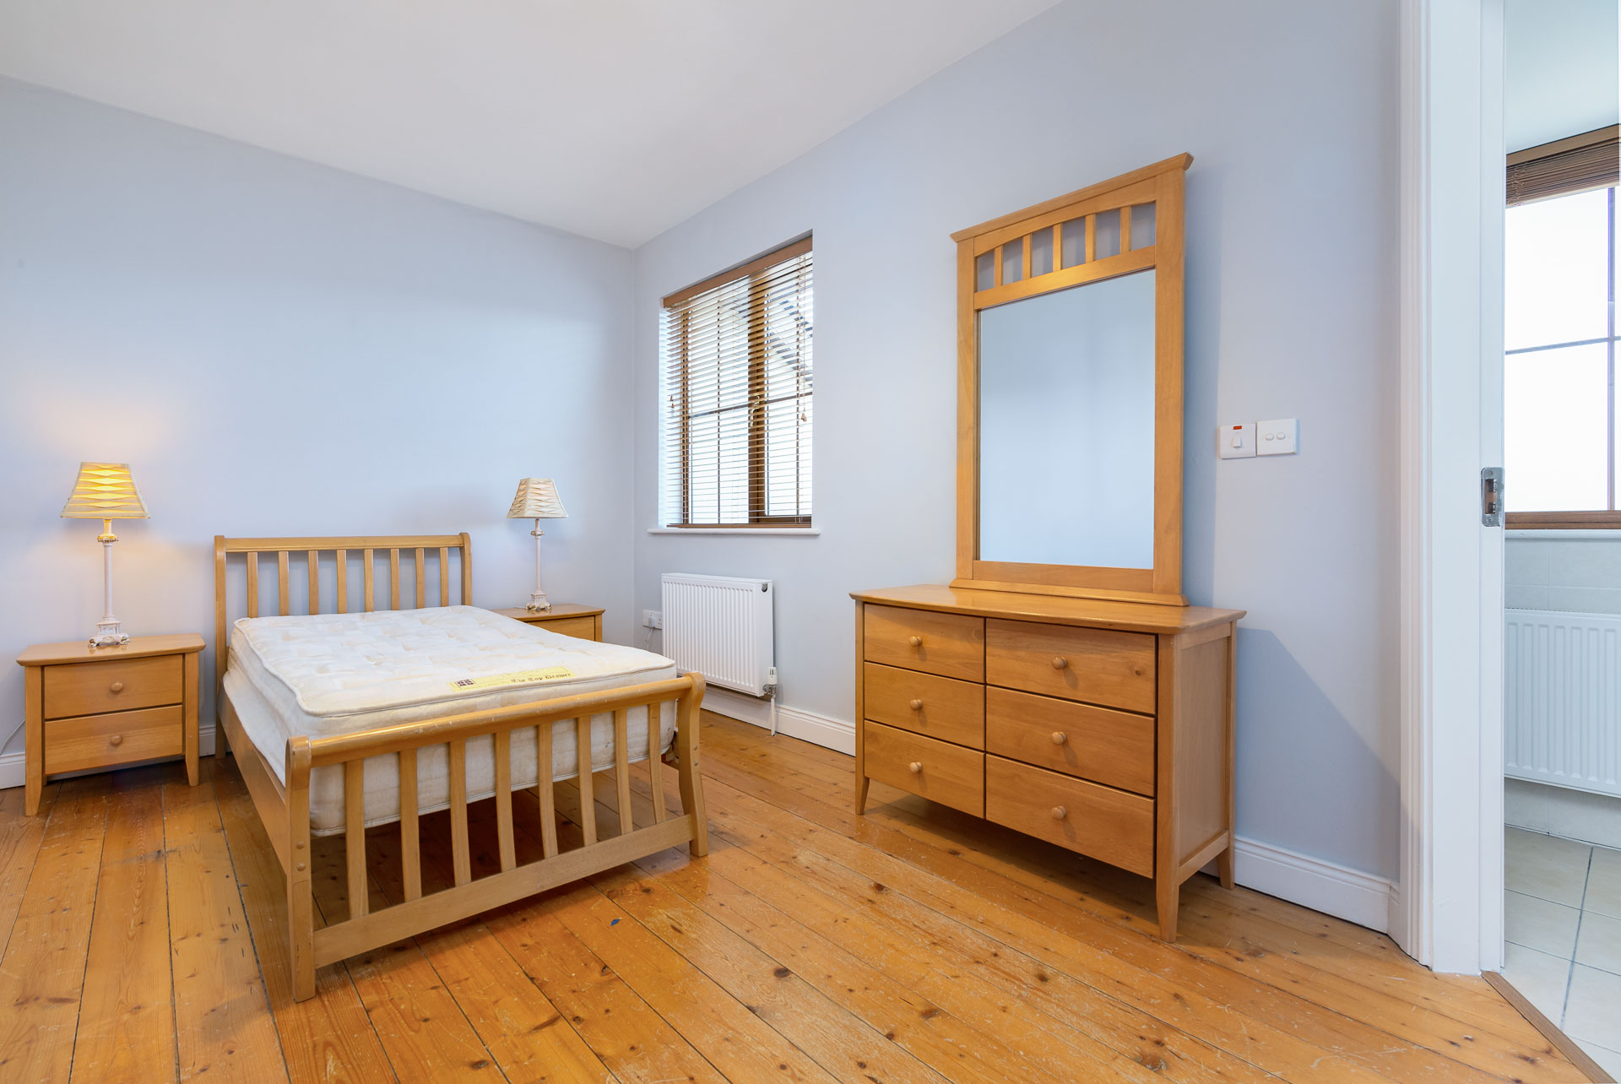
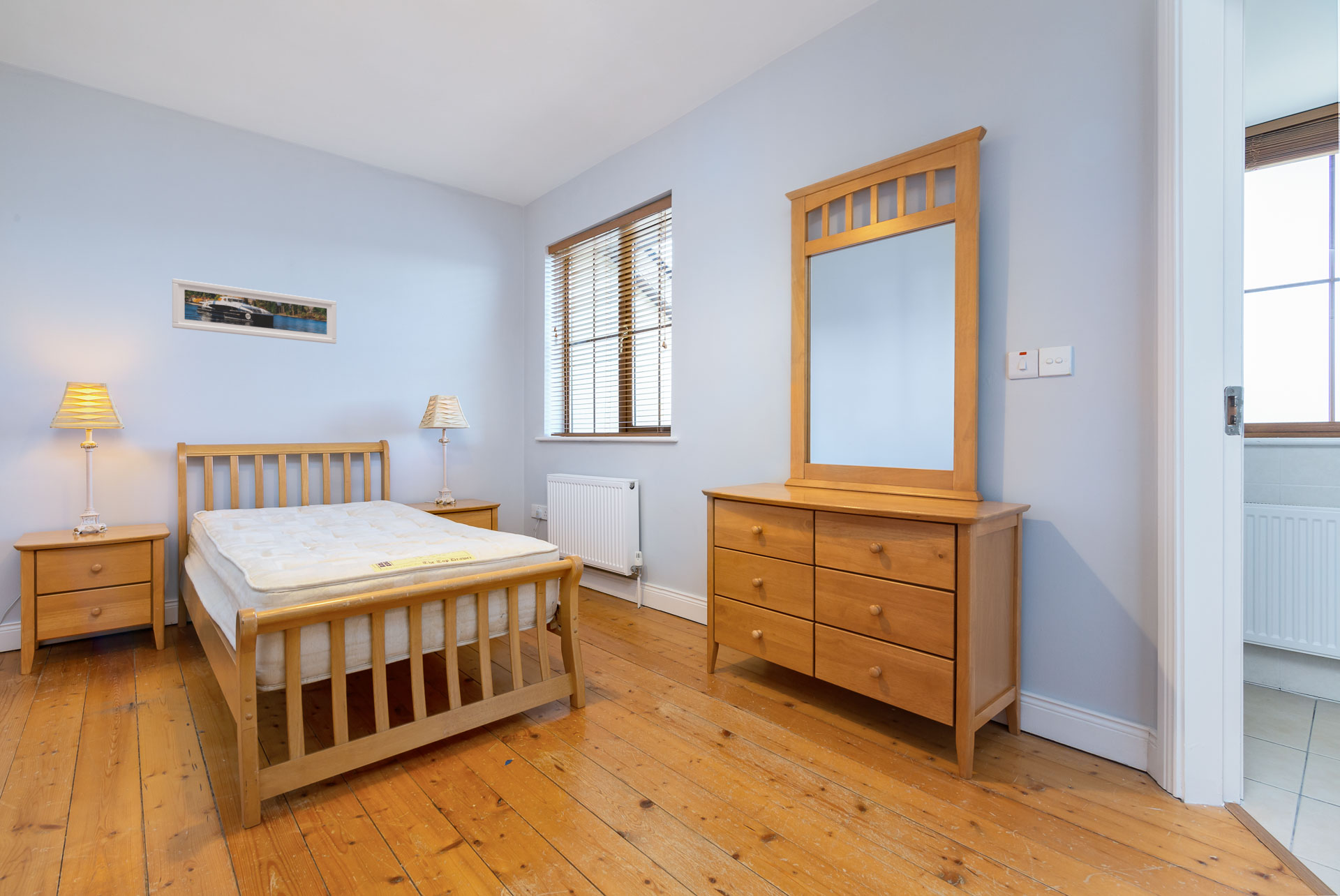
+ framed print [172,278,337,345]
